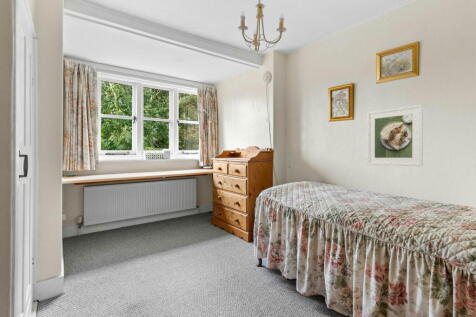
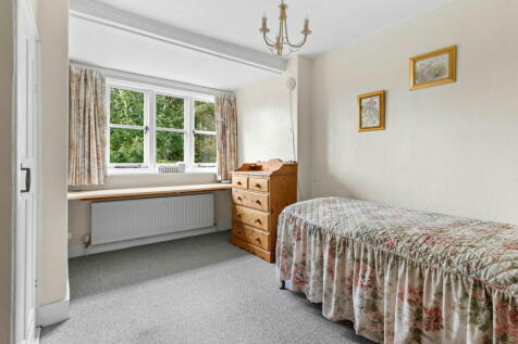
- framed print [366,103,424,167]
